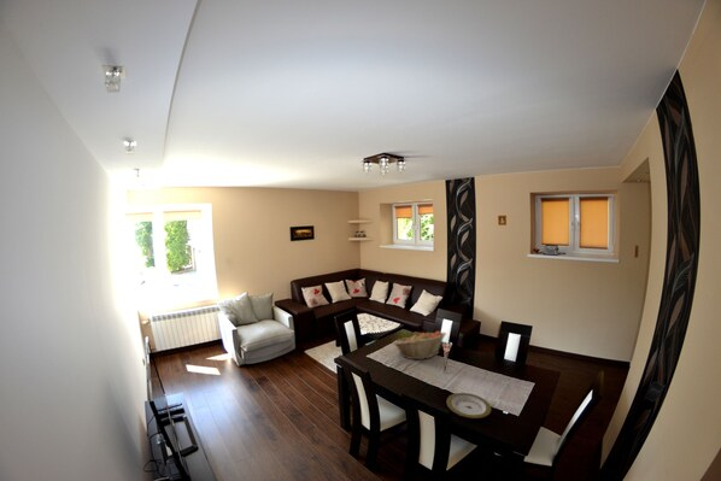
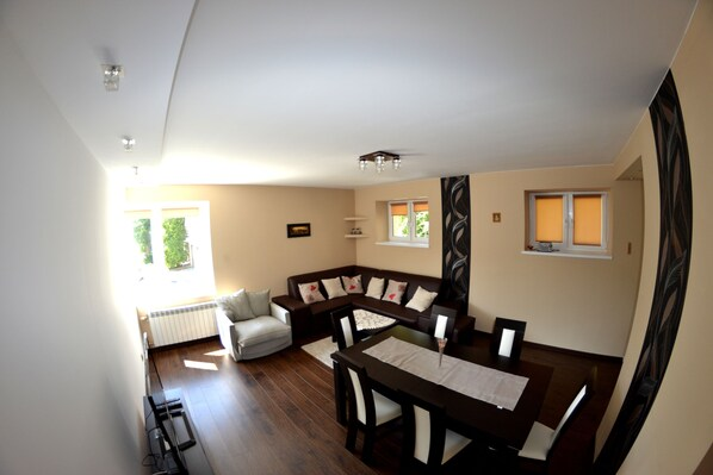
- fruit basket [392,330,447,360]
- plate [445,392,492,420]
